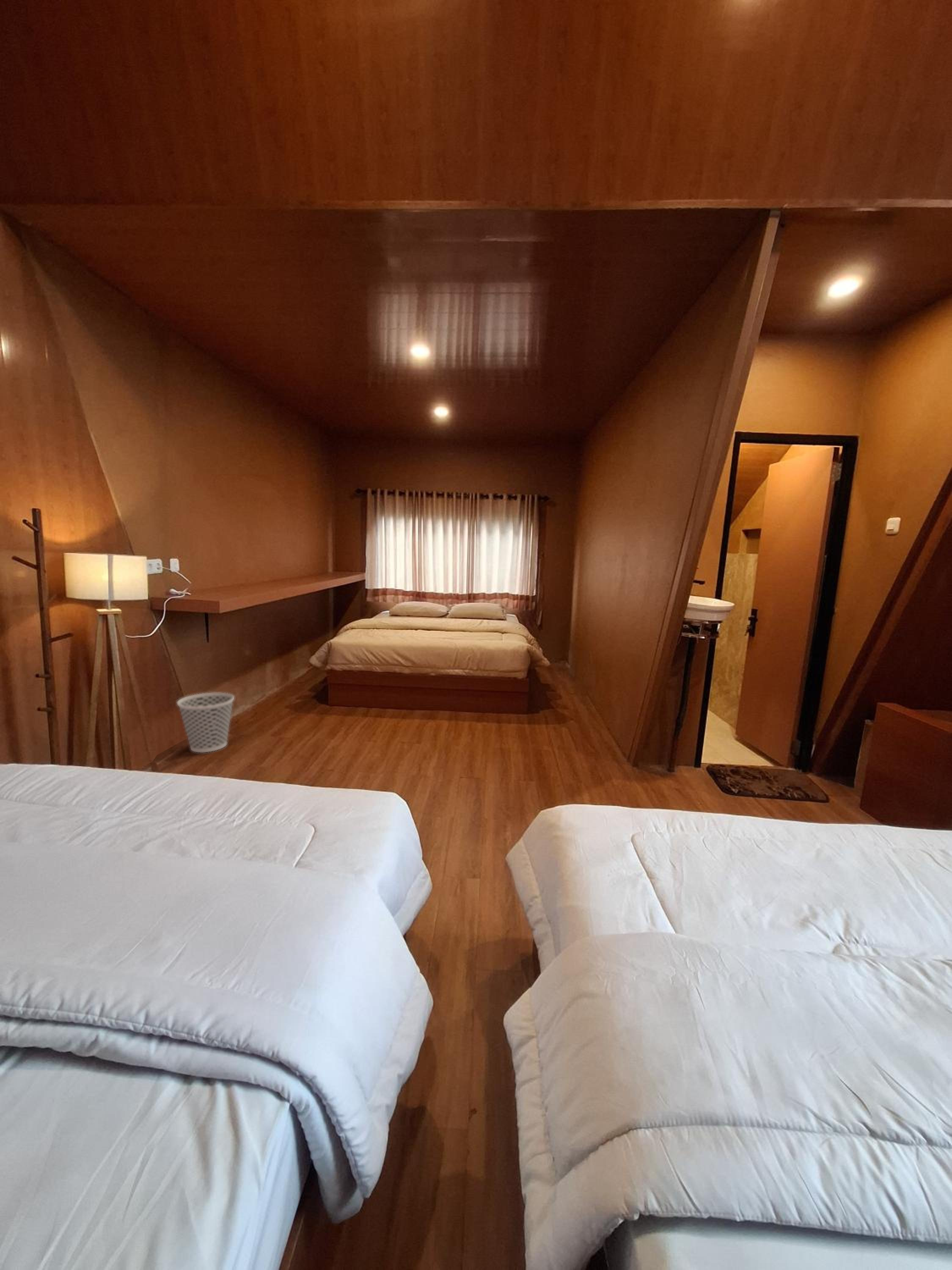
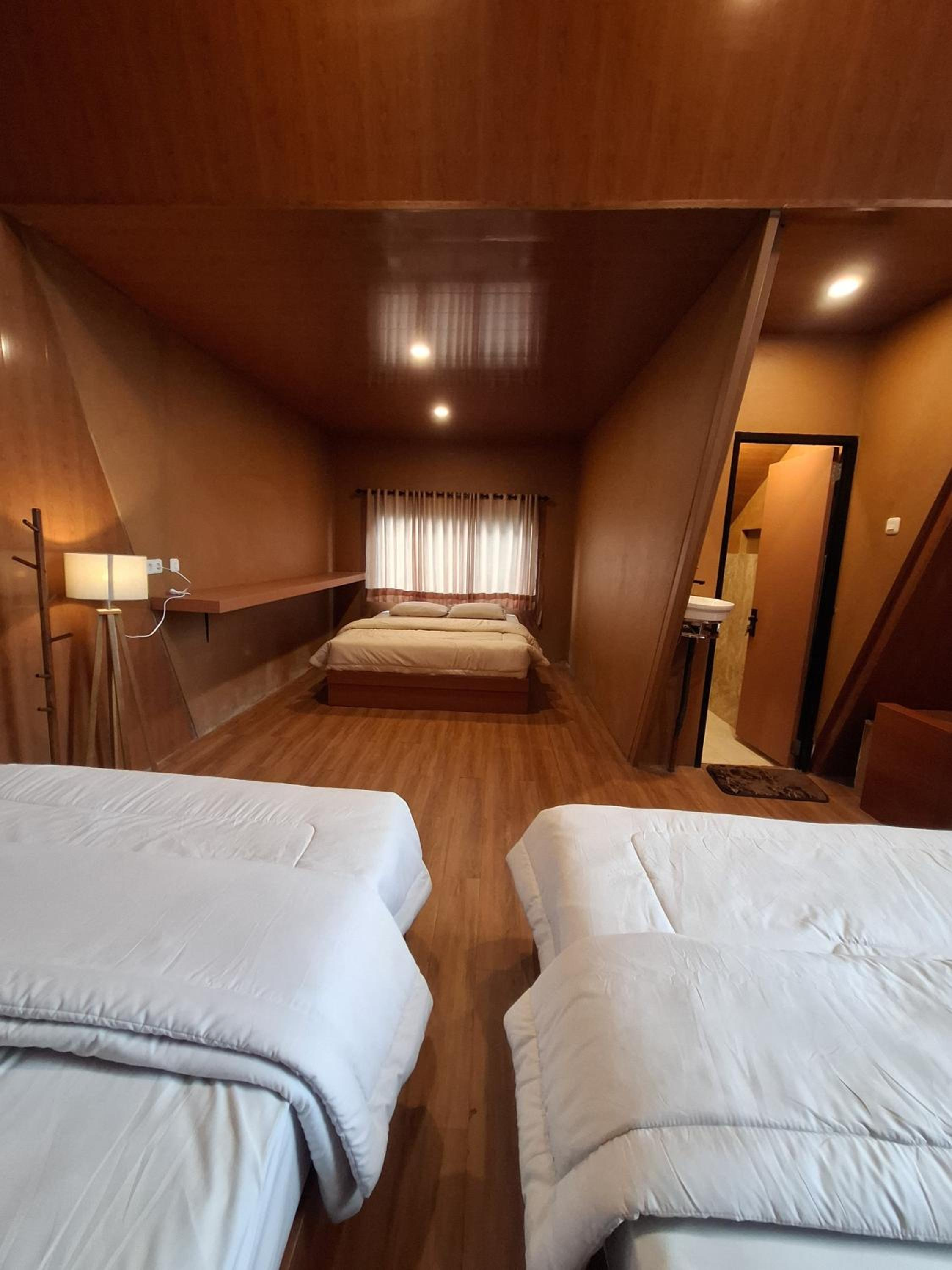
- wastebasket [177,692,235,753]
